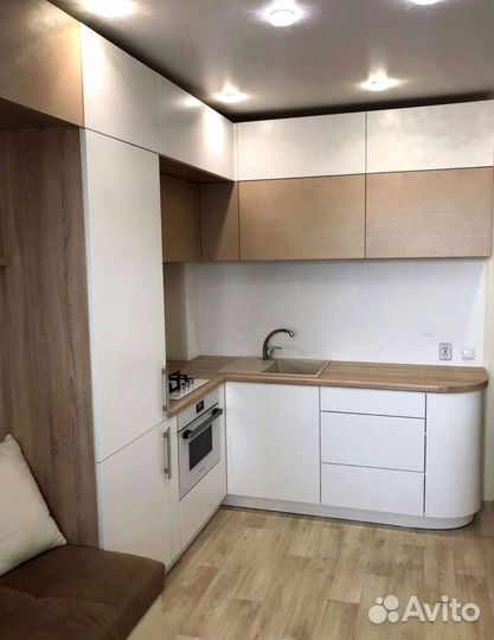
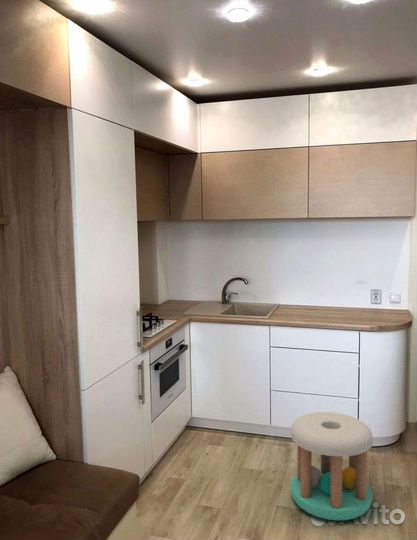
+ stool [290,411,374,522]
